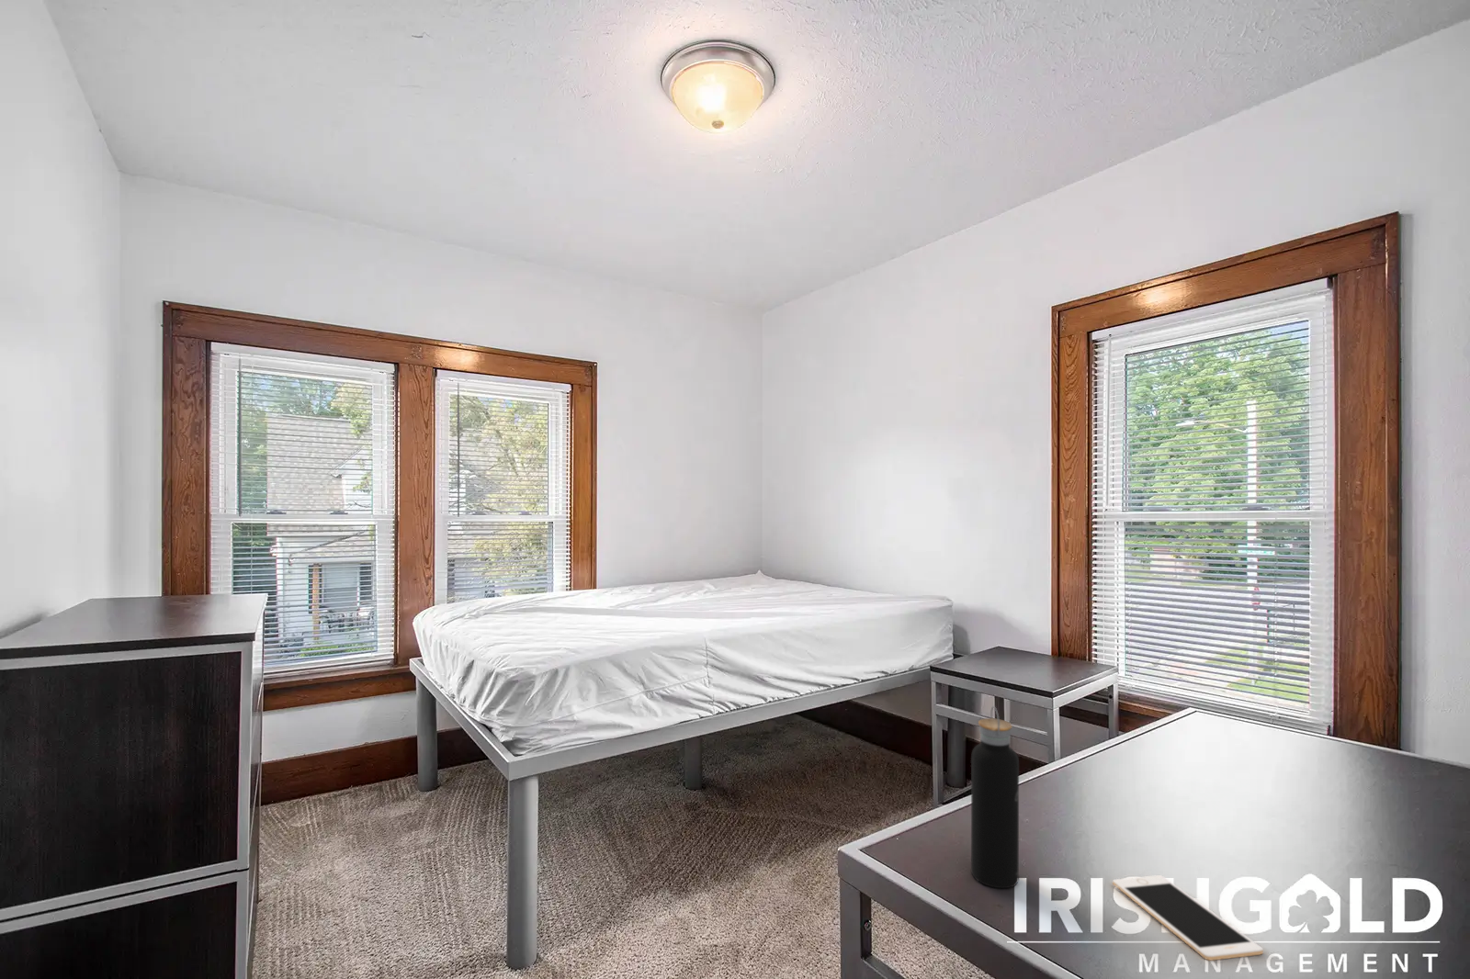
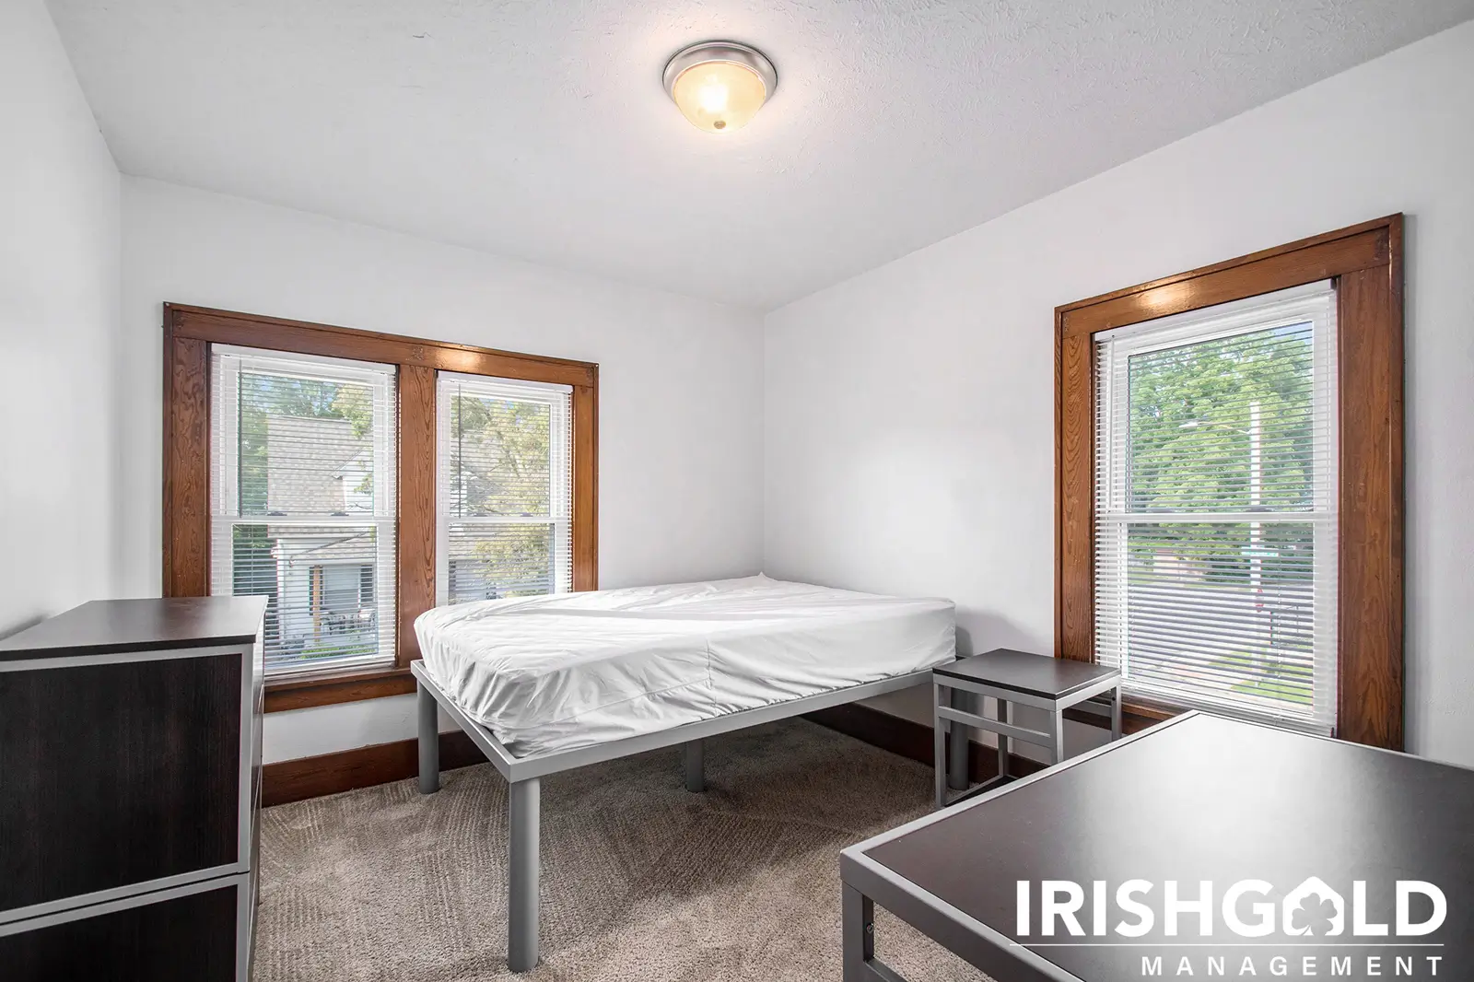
- water bottle [971,706,1020,889]
- cell phone [1112,874,1265,962]
